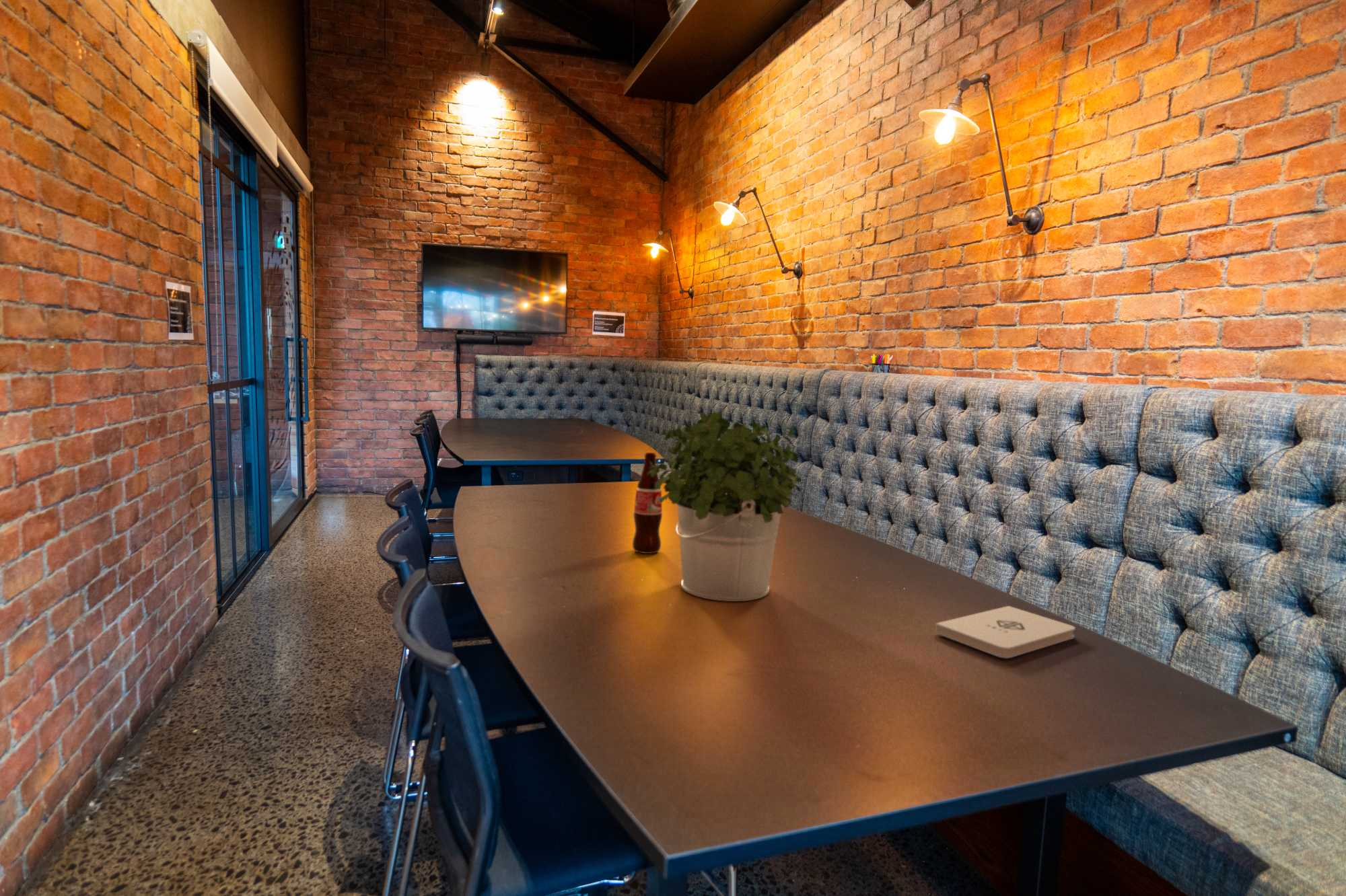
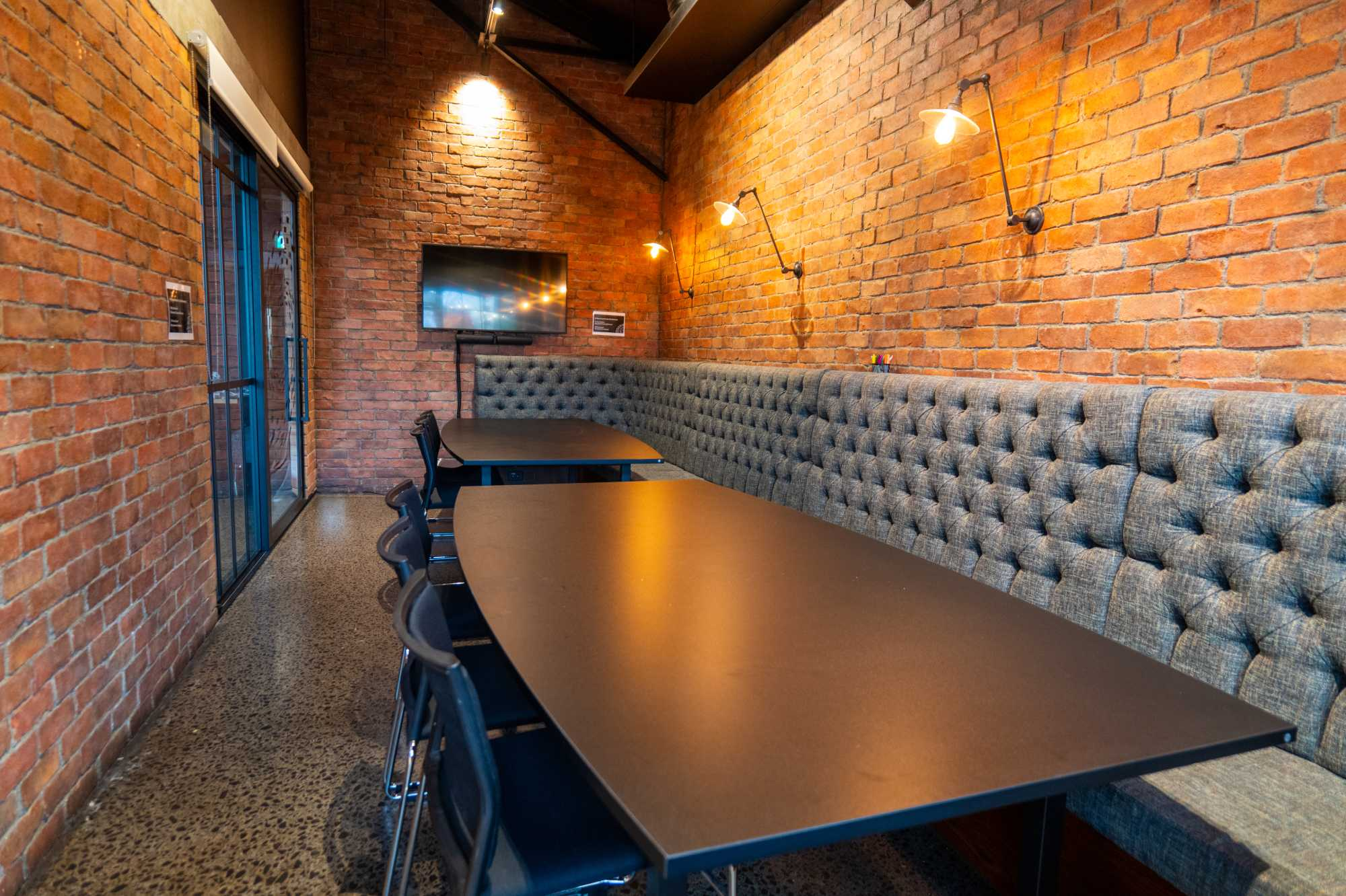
- bottle [632,452,663,554]
- notepad [934,605,1076,659]
- potted plant [648,411,802,602]
